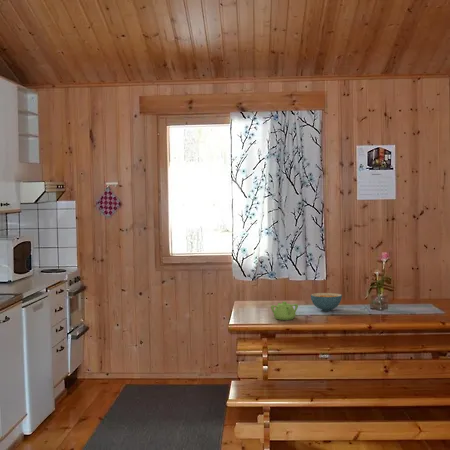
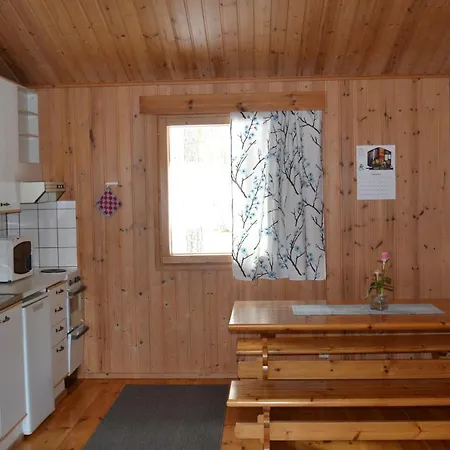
- cereal bowl [310,292,343,312]
- teapot [270,301,299,321]
